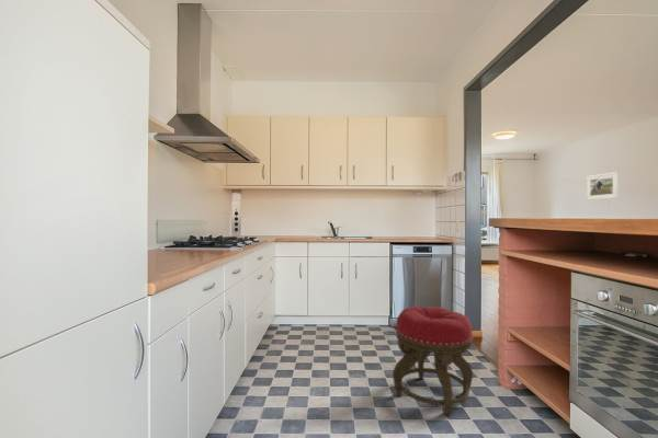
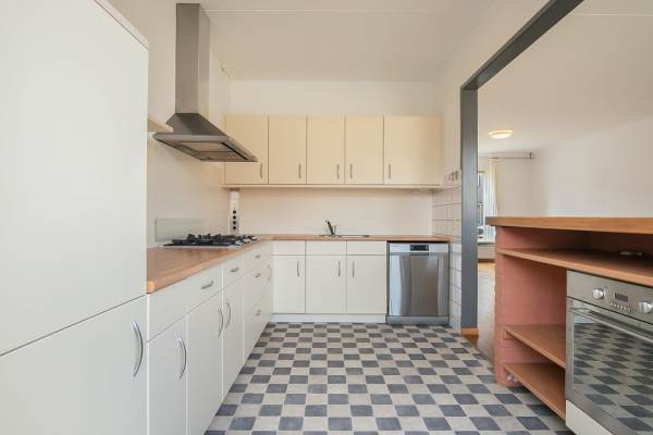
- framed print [586,171,619,200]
- stool [392,306,474,416]
